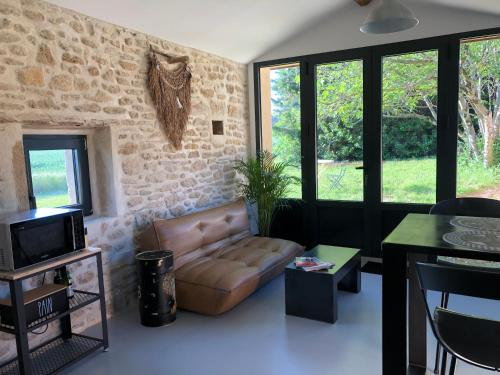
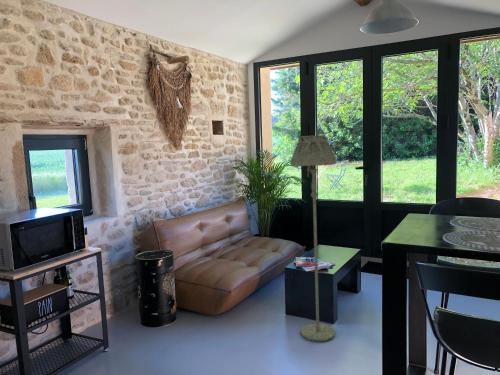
+ floor lamp [289,134,338,342]
